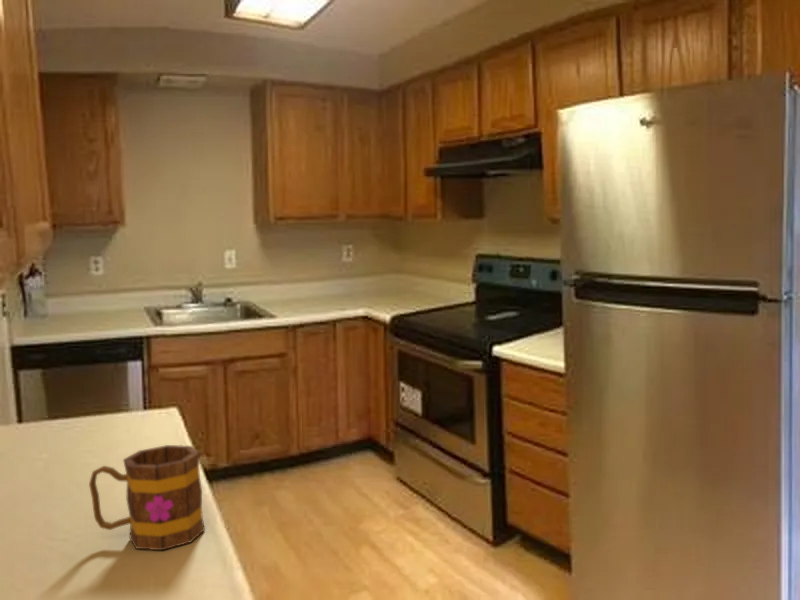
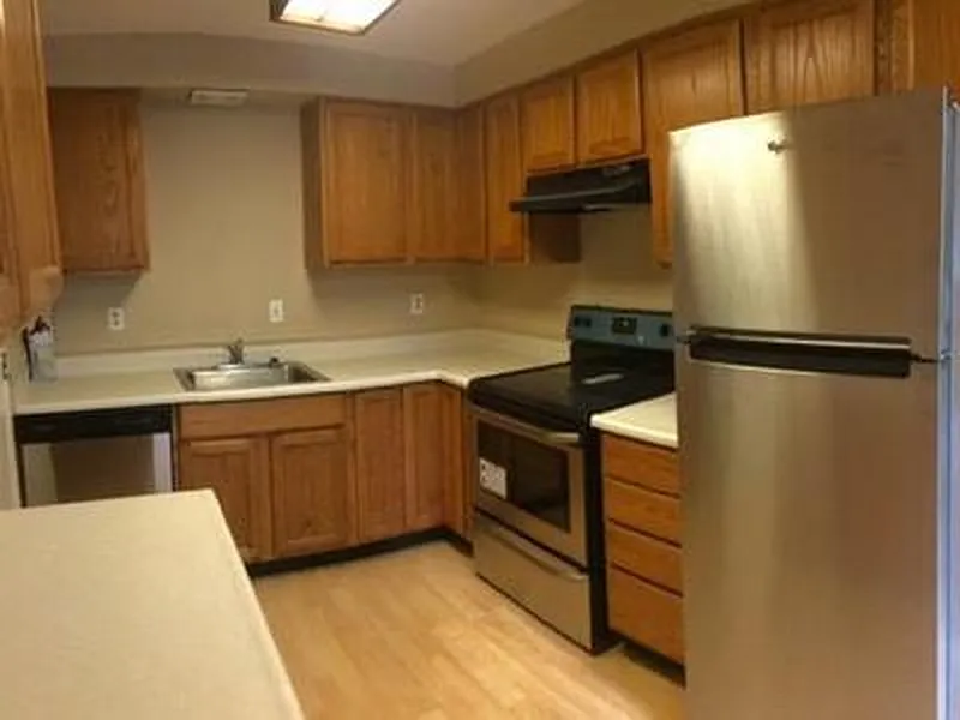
- mug [88,444,206,551]
